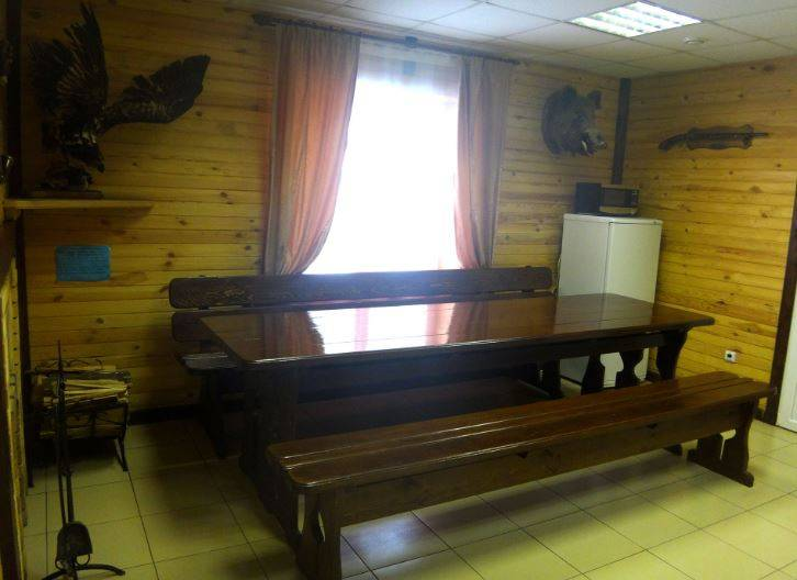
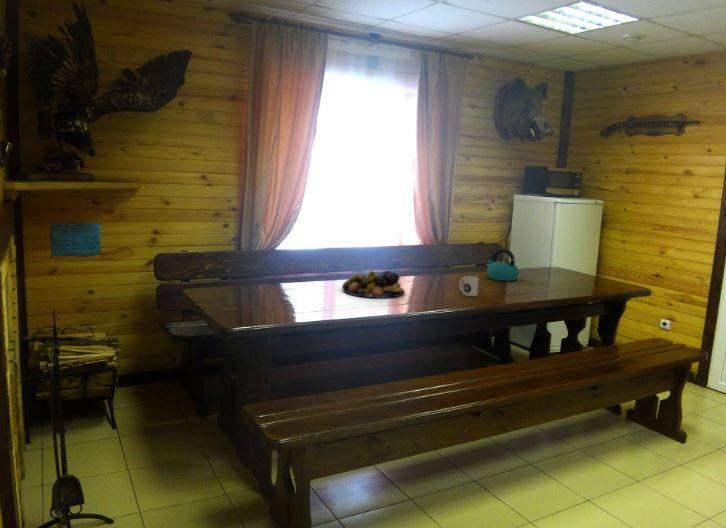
+ fruit bowl [341,269,406,299]
+ kettle [486,248,520,282]
+ mug [459,275,480,297]
